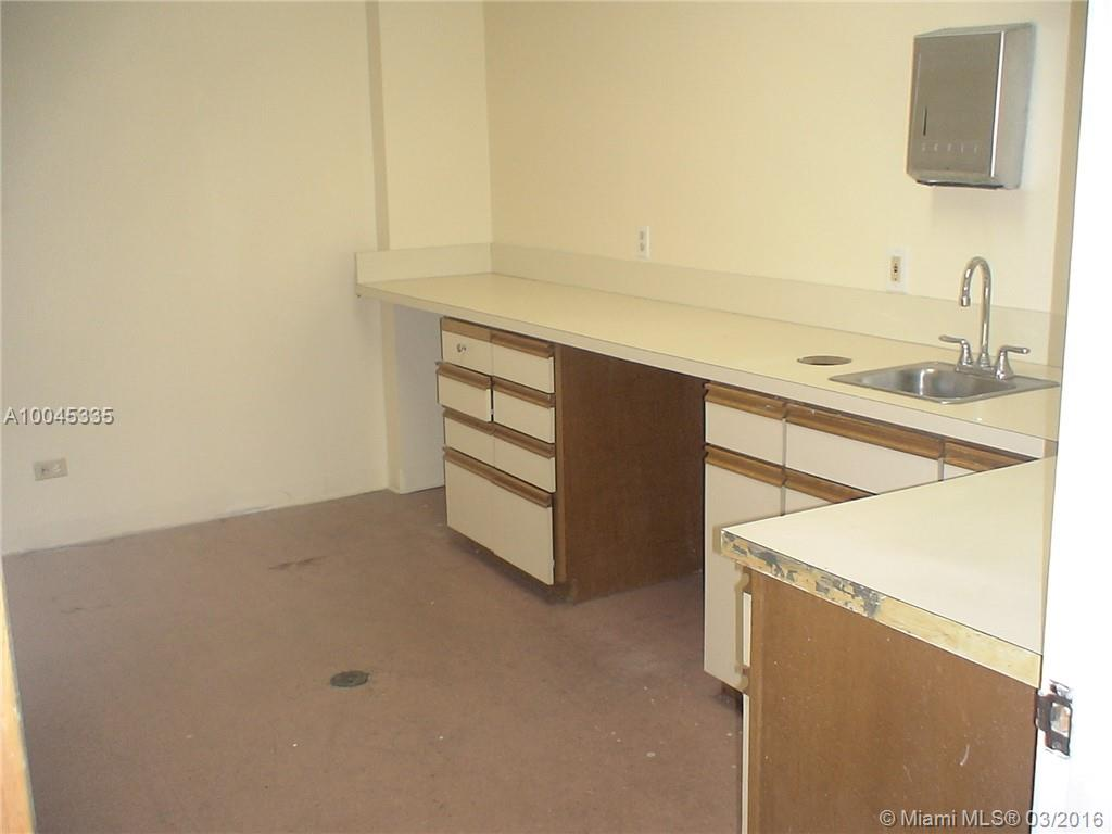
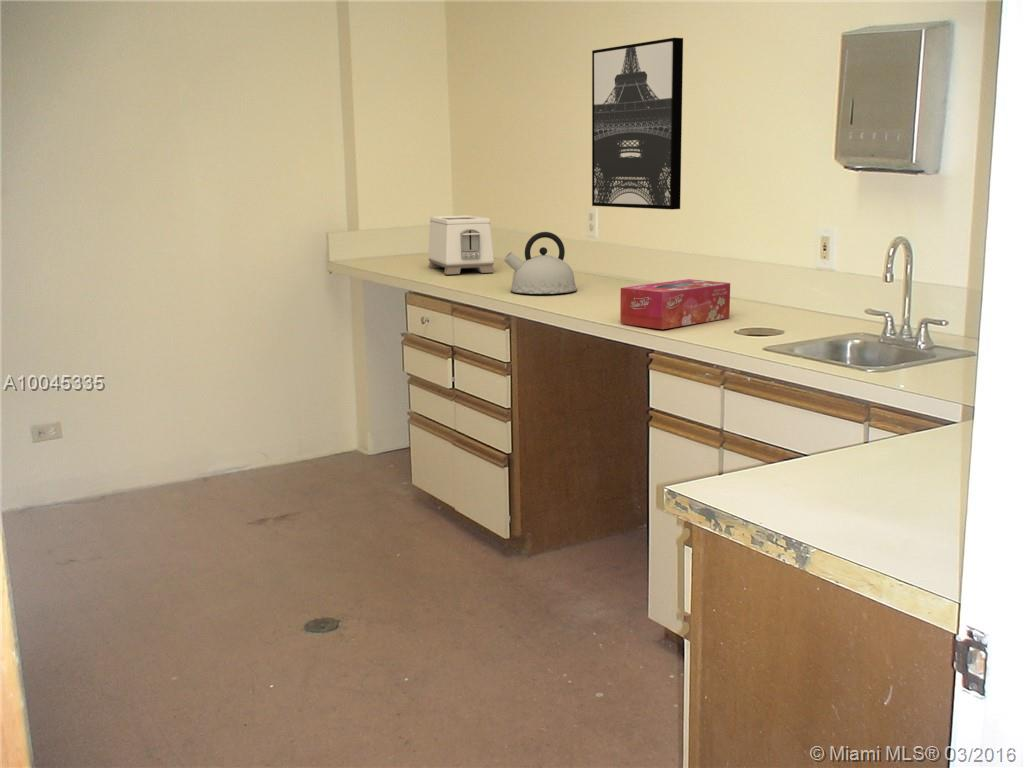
+ tissue box [619,278,731,330]
+ toaster [427,214,495,276]
+ wall art [591,37,684,211]
+ kettle [503,231,578,295]
